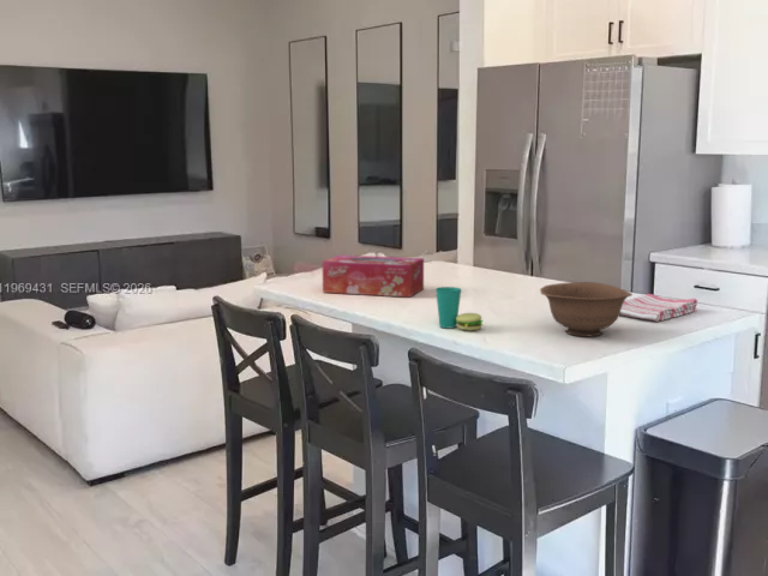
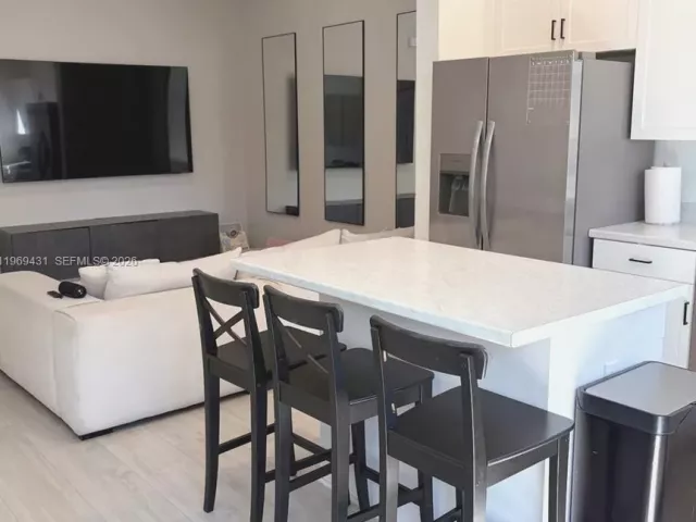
- cup [434,286,484,331]
- tissue box [322,254,425,299]
- bowl [539,281,634,337]
- dish towel [619,293,698,323]
